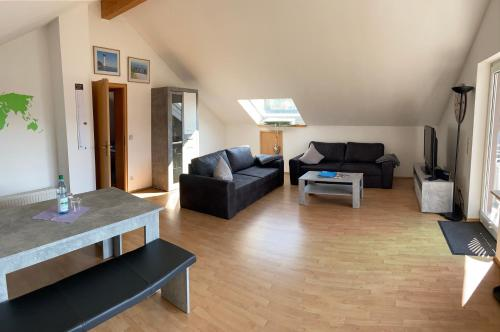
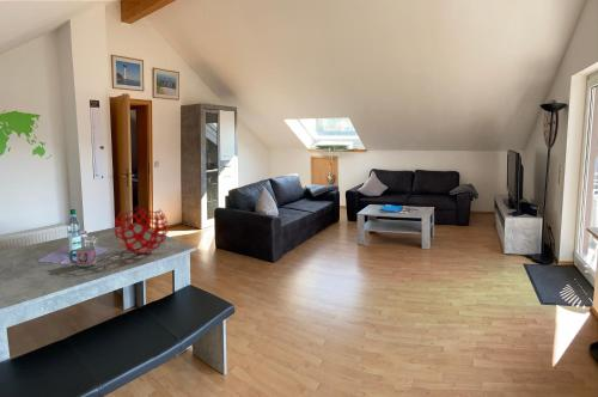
+ decorative sphere [112,204,170,255]
+ mug [68,245,97,268]
